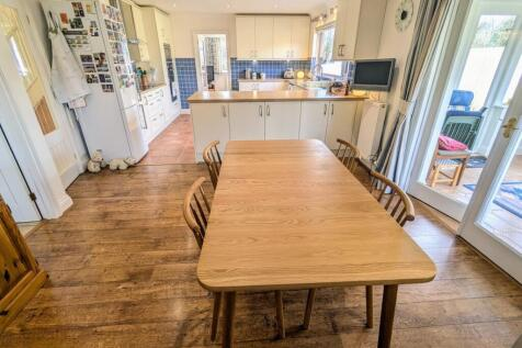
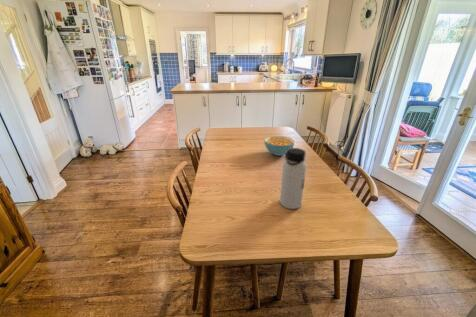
+ water bottle [279,147,307,210]
+ cereal bowl [263,135,296,157]
